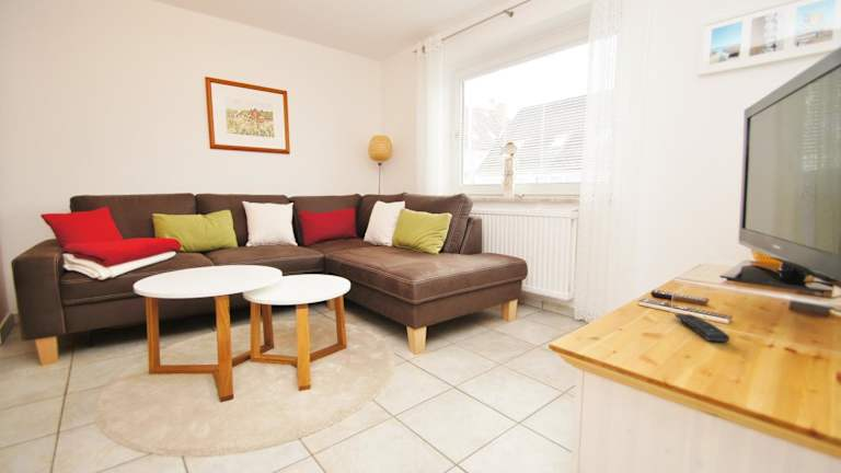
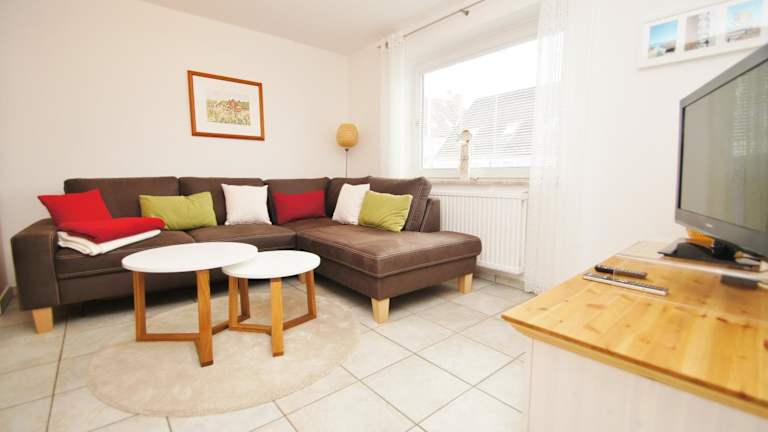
- remote control [673,312,730,343]
